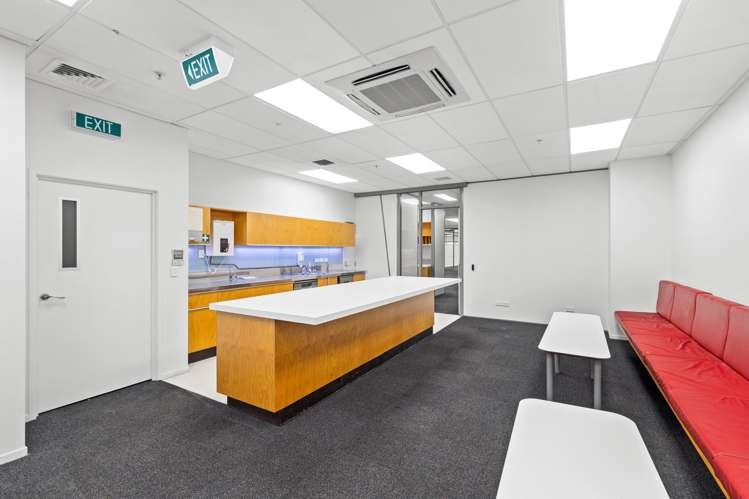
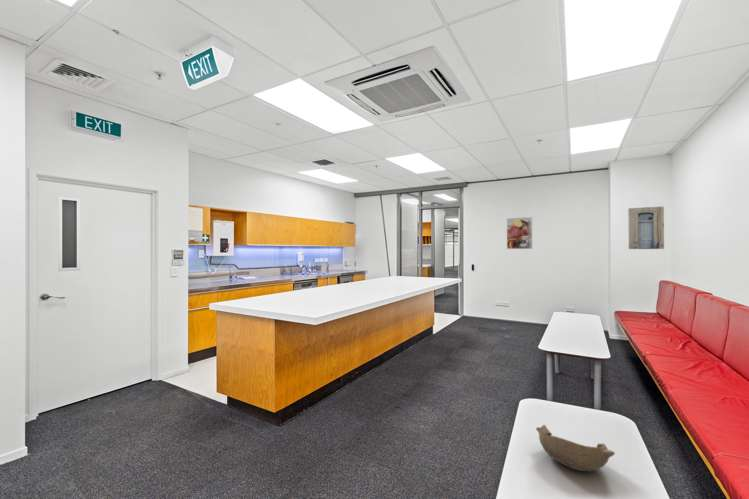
+ bowl [535,424,616,472]
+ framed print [506,216,533,250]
+ wall art [627,205,665,250]
